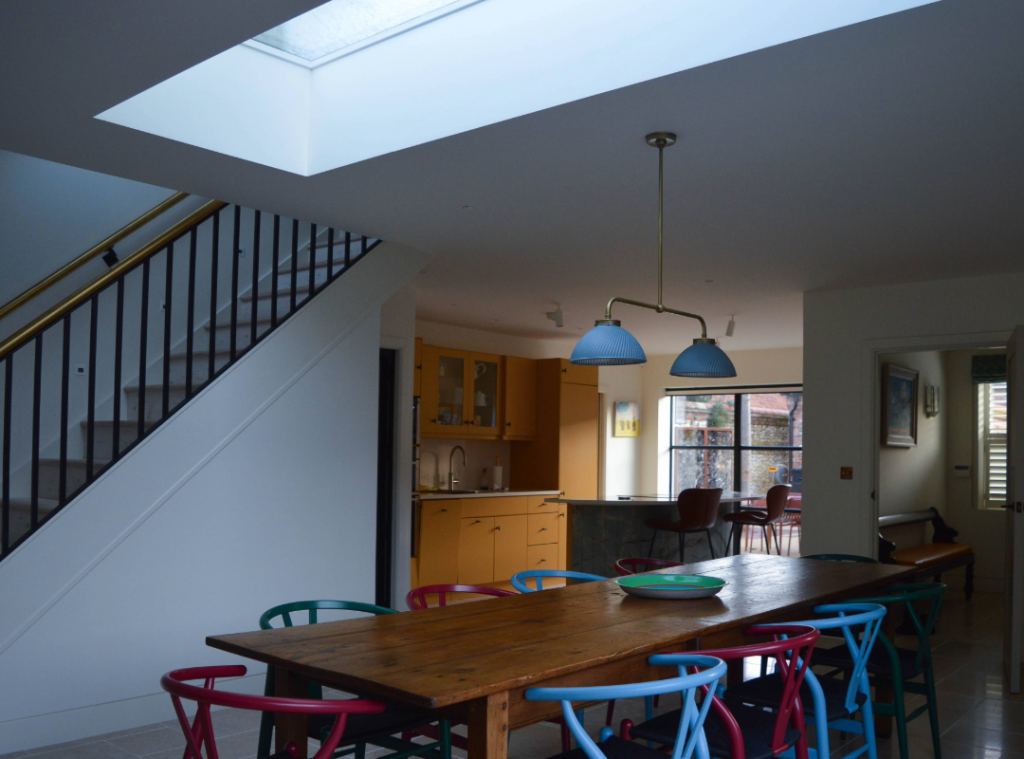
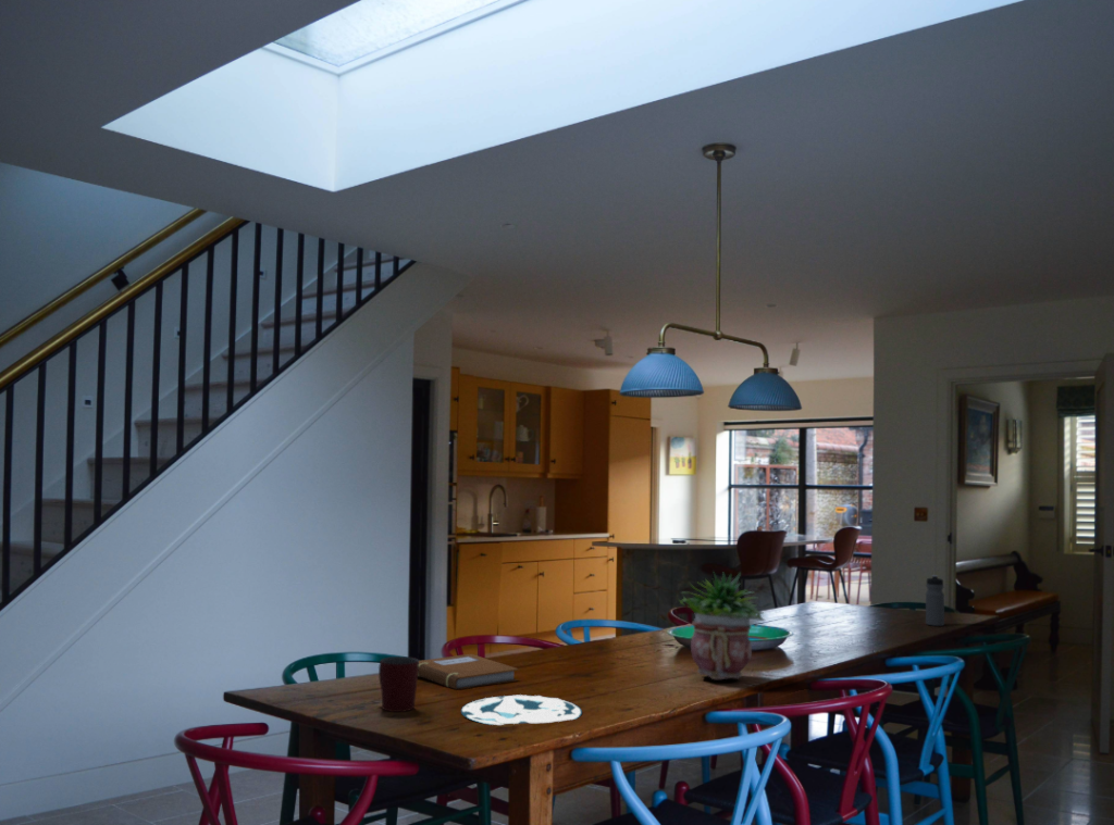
+ mug [377,655,420,713]
+ notebook [418,653,519,690]
+ water bottle [925,574,945,627]
+ potted plant [678,570,766,682]
+ plate [460,693,583,726]
